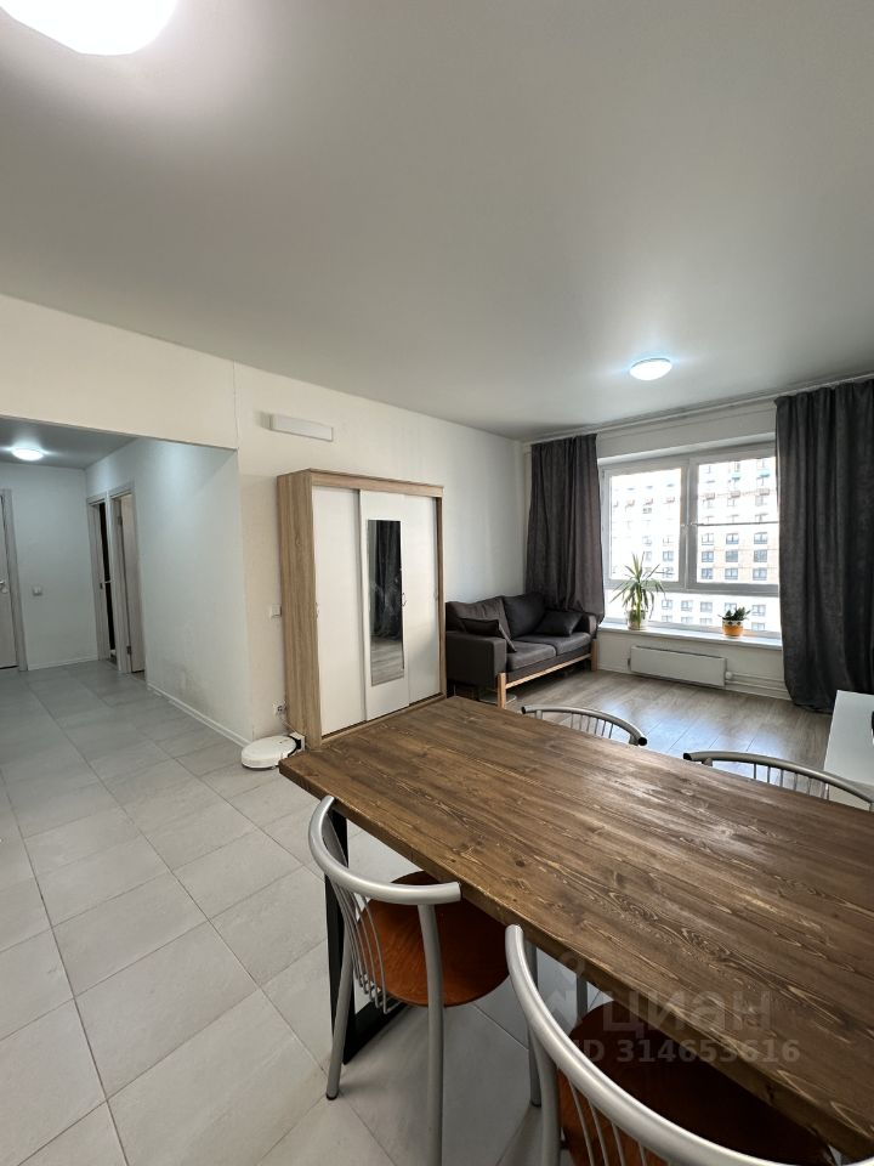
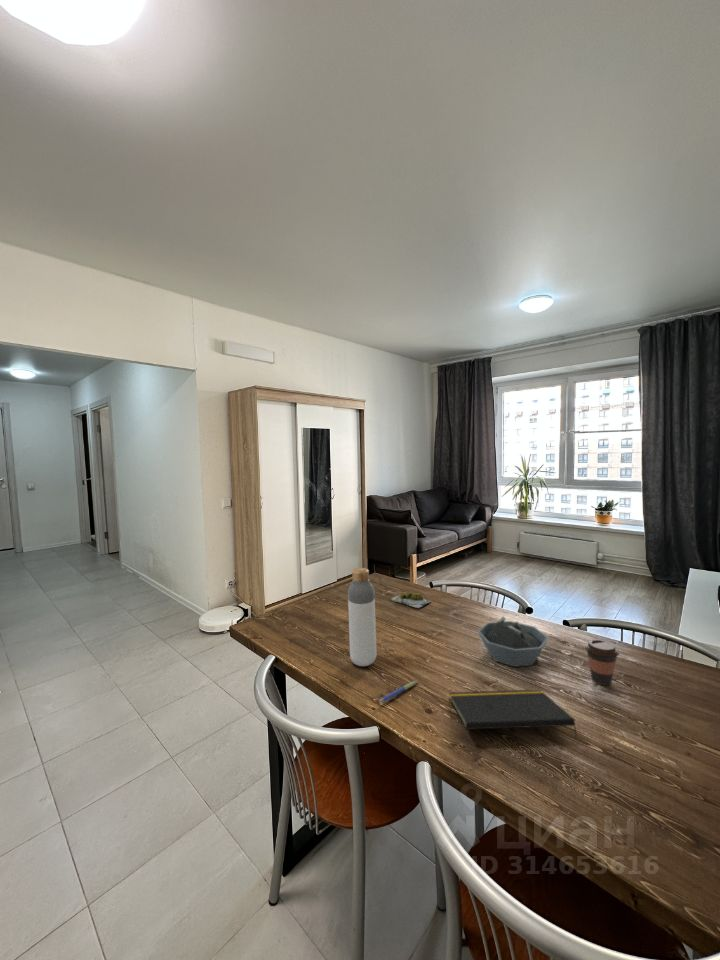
+ bottle [347,567,377,667]
+ bowl [477,616,549,668]
+ succulent plant [390,591,433,609]
+ notepad [448,689,579,741]
+ pen [378,680,418,704]
+ coffee cup [584,638,620,687]
